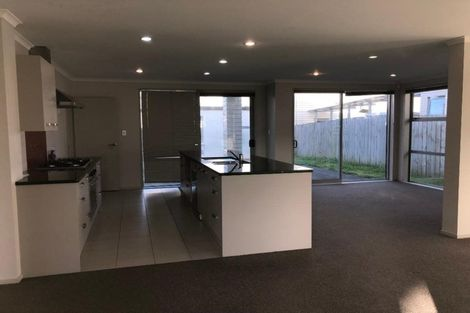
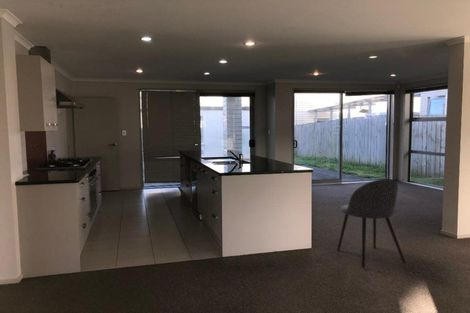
+ dining chair [336,178,407,269]
